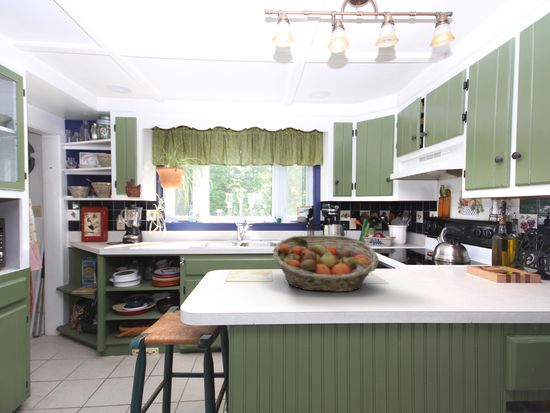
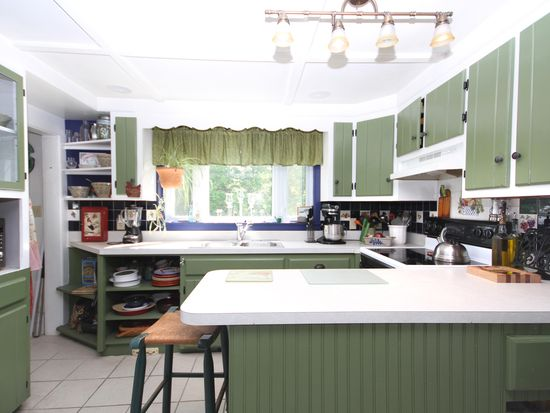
- fruit basket [272,234,380,293]
